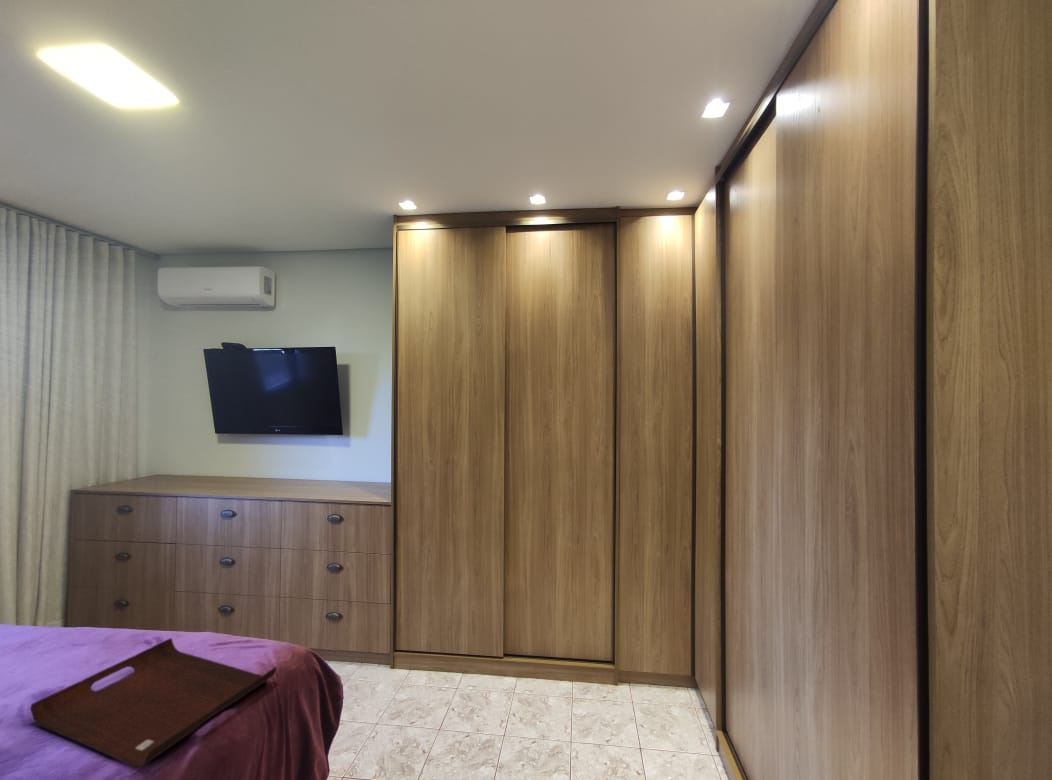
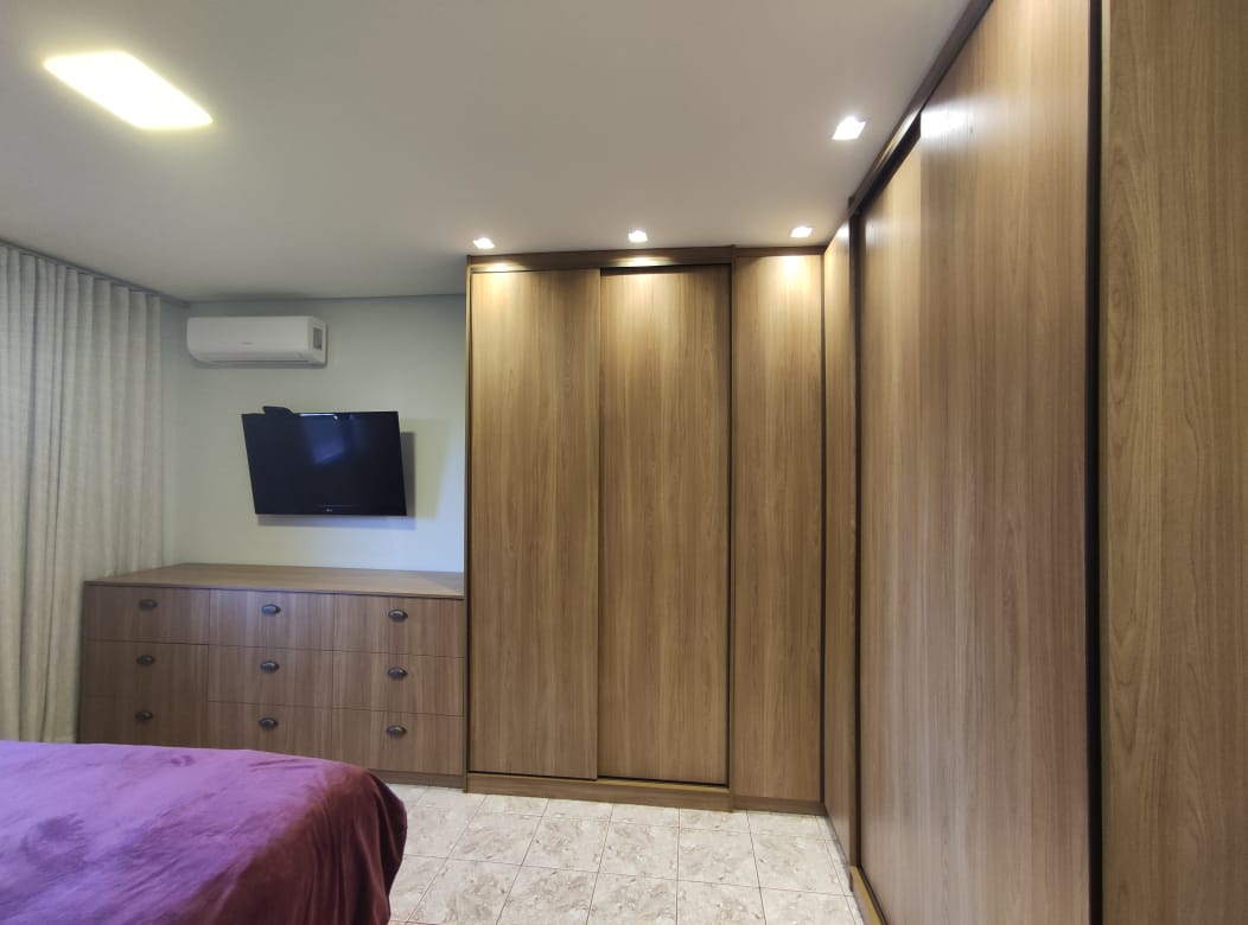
- serving tray [29,637,278,769]
